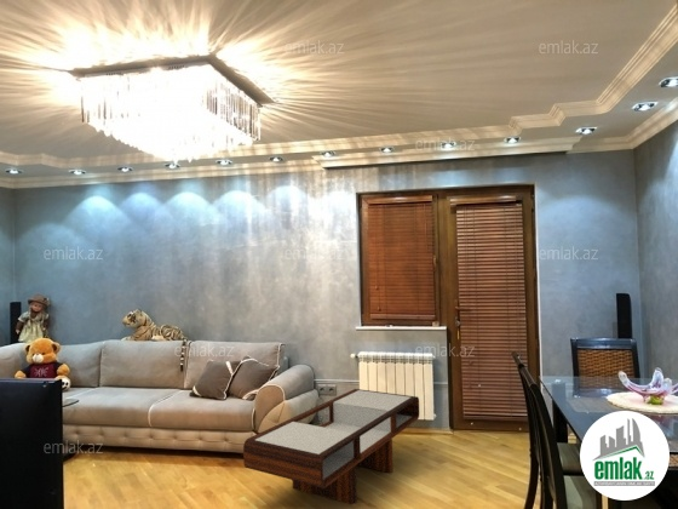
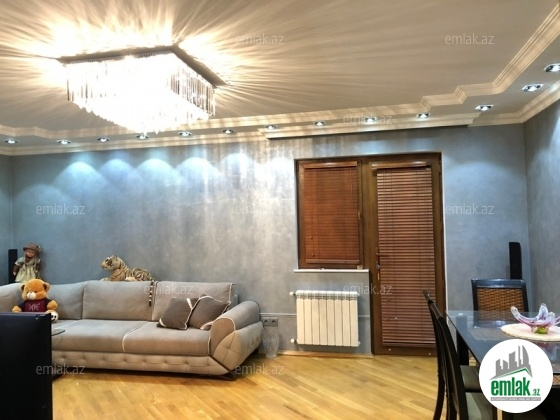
- coffee table [242,388,420,505]
